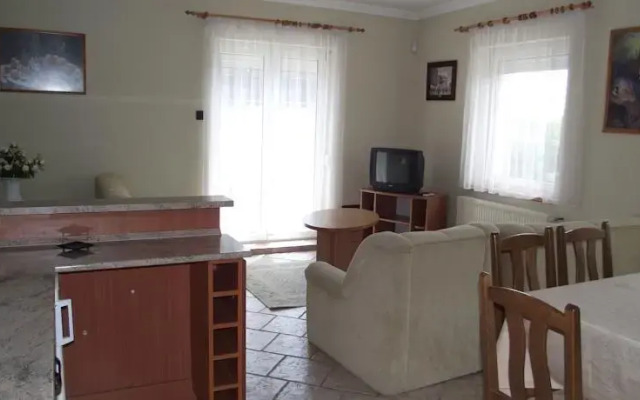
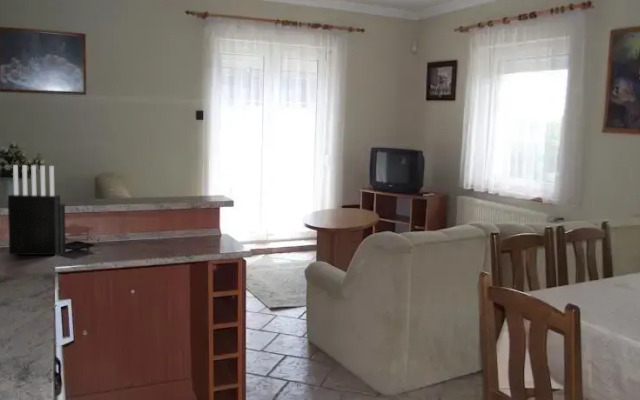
+ knife block [7,164,67,256]
